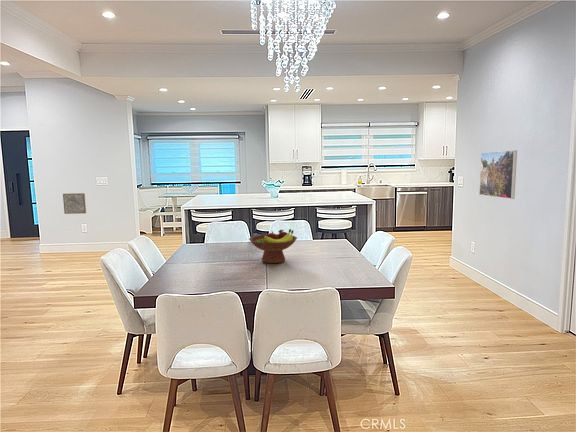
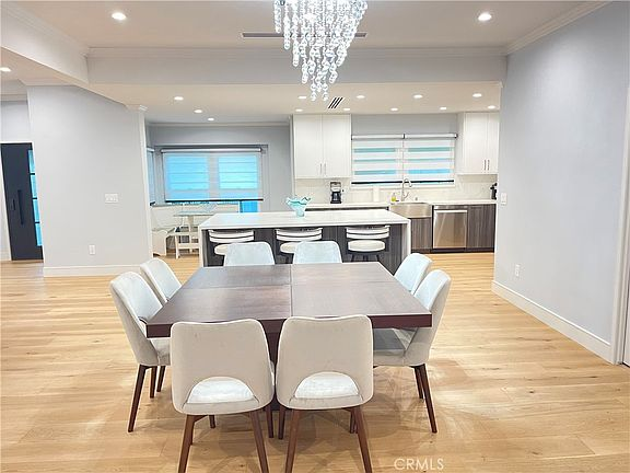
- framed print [478,149,518,200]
- fruit bowl [248,228,298,264]
- wall art [62,192,87,215]
